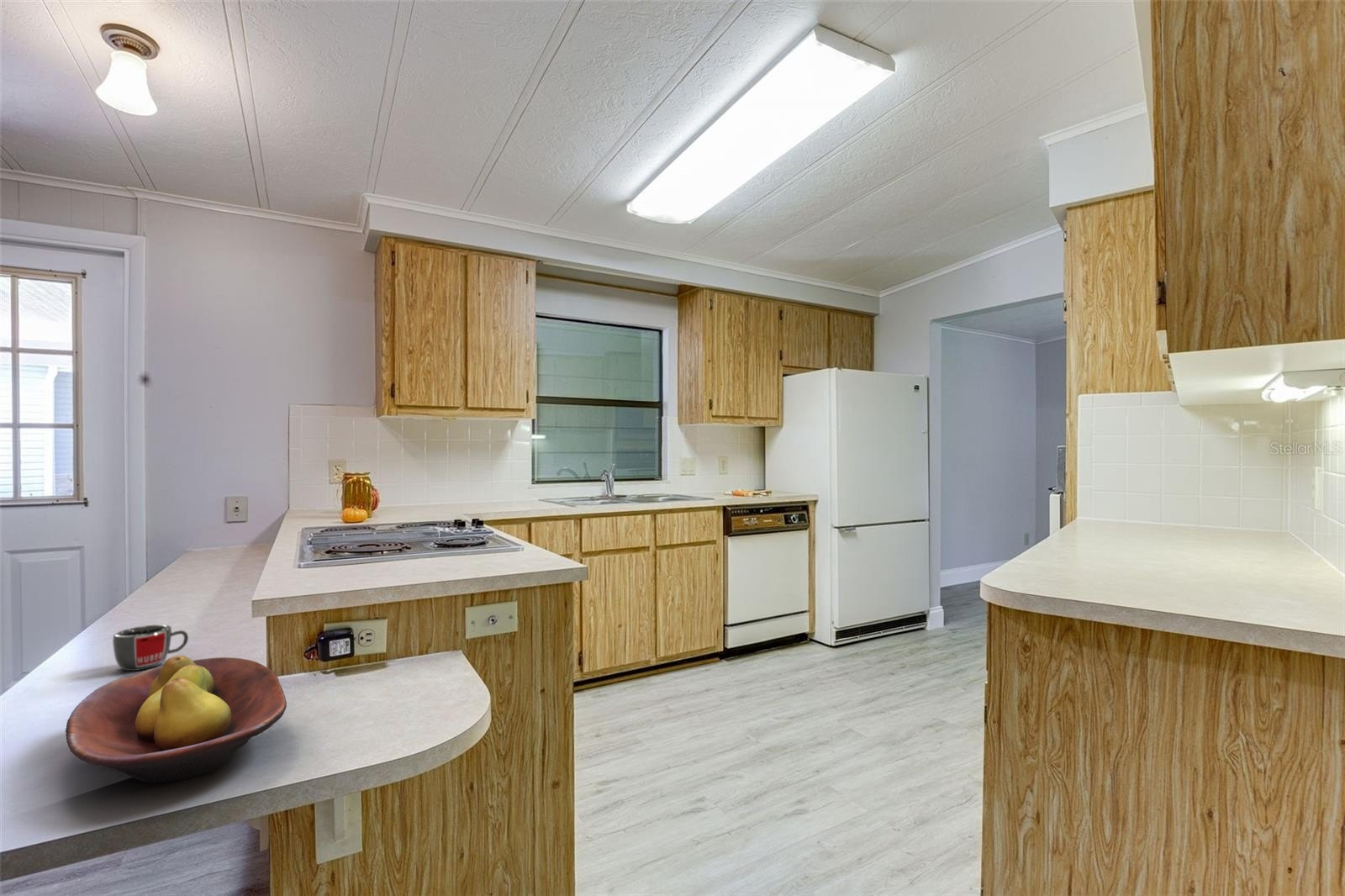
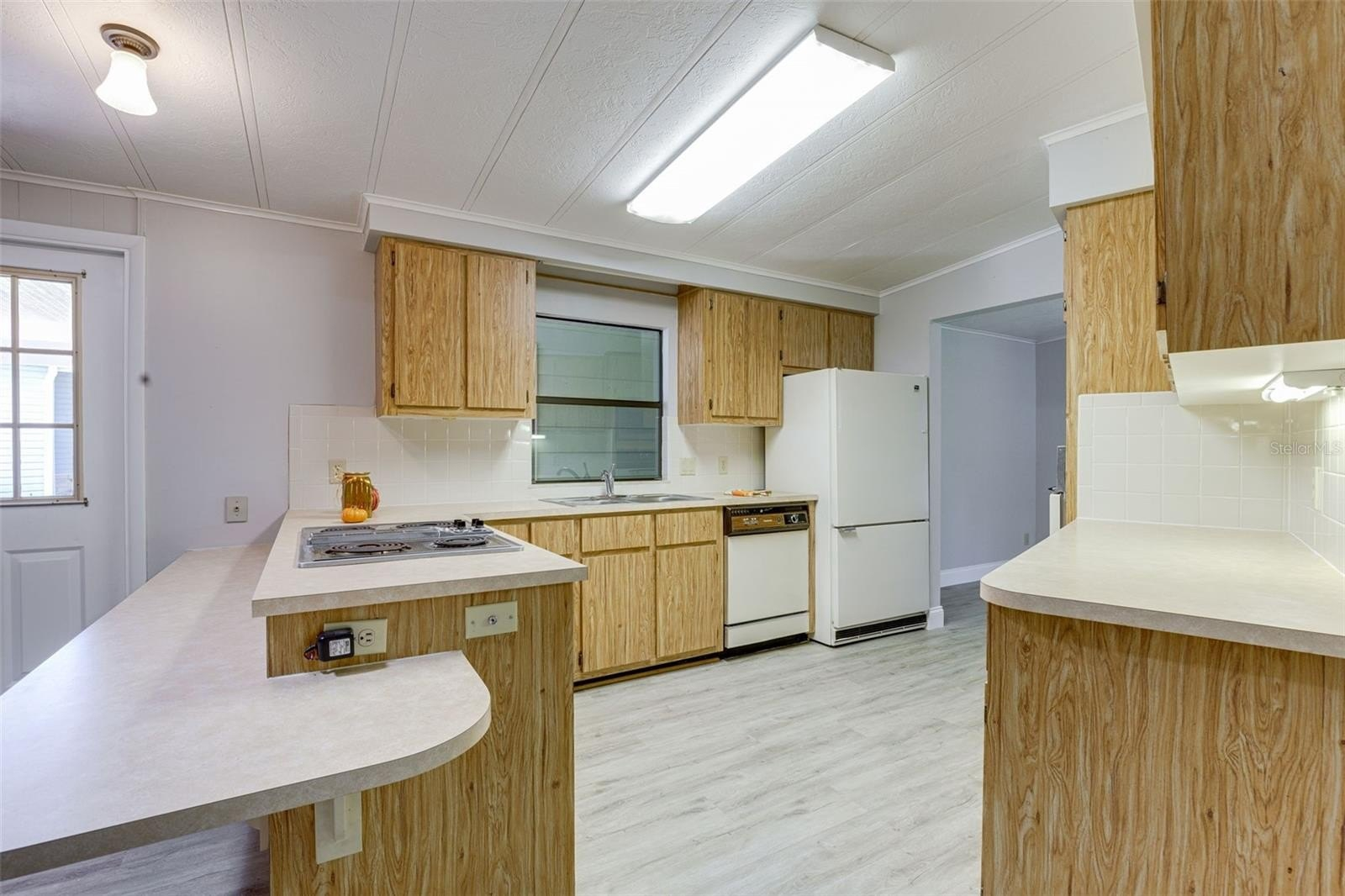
- fruit bowl [65,655,287,783]
- mug [112,624,189,672]
